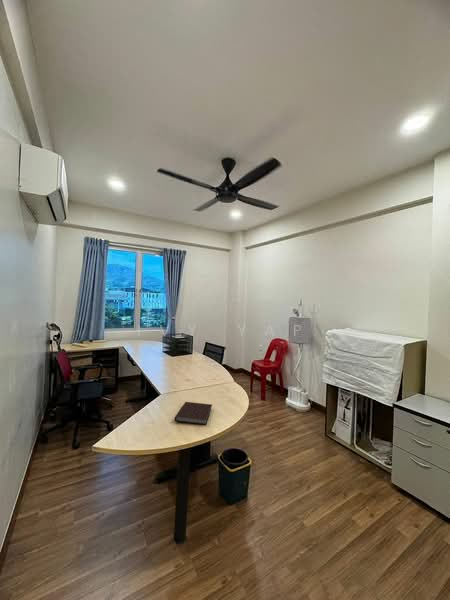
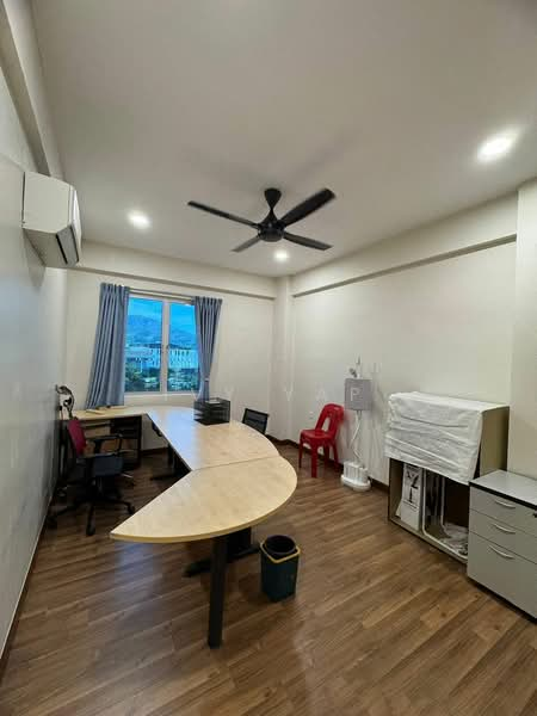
- notebook [174,401,213,426]
